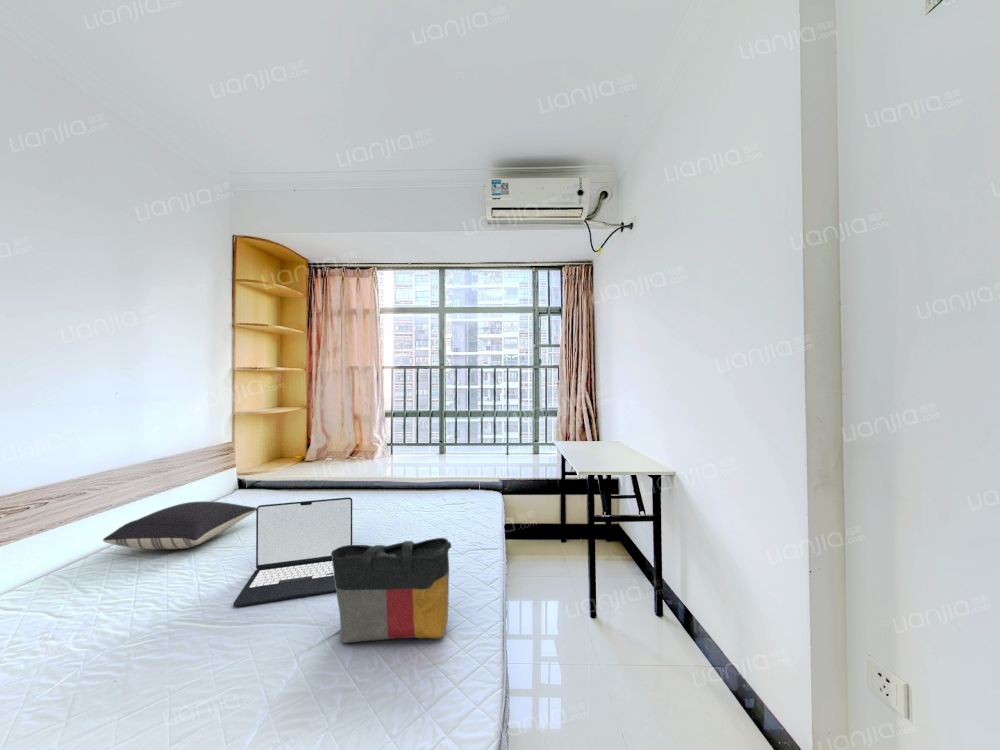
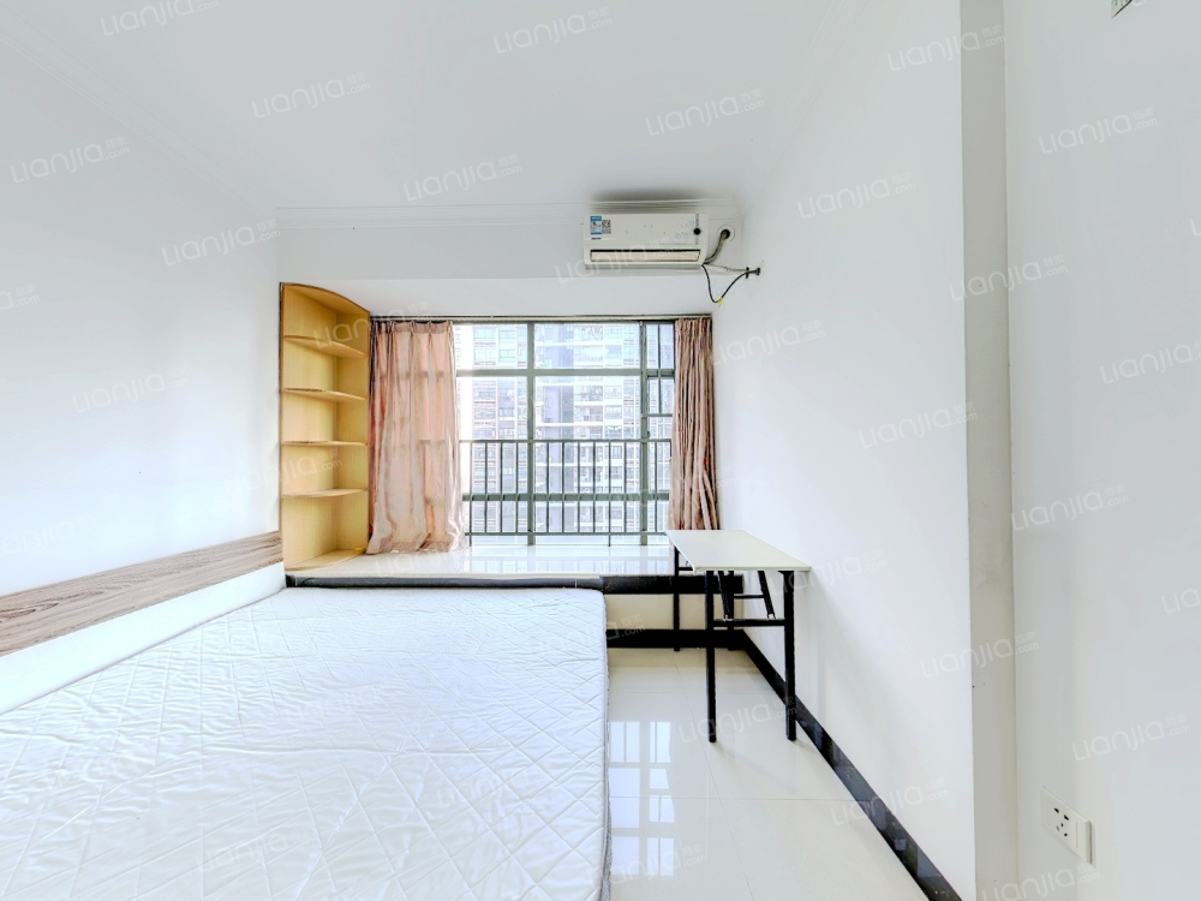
- pillow [102,500,257,550]
- tote bag [331,537,452,644]
- laptop [233,497,353,607]
